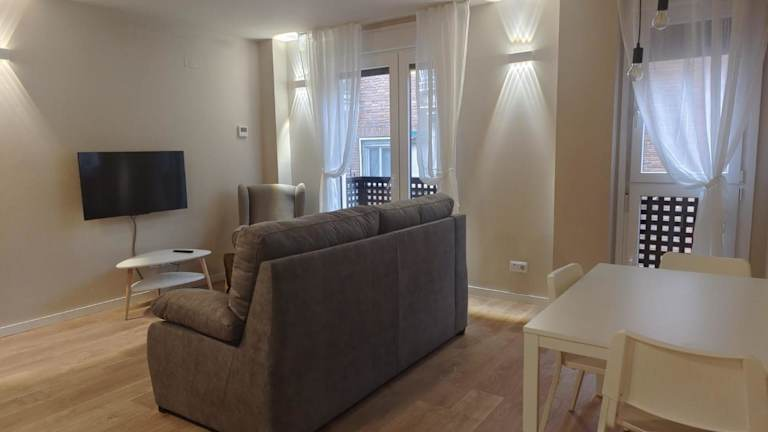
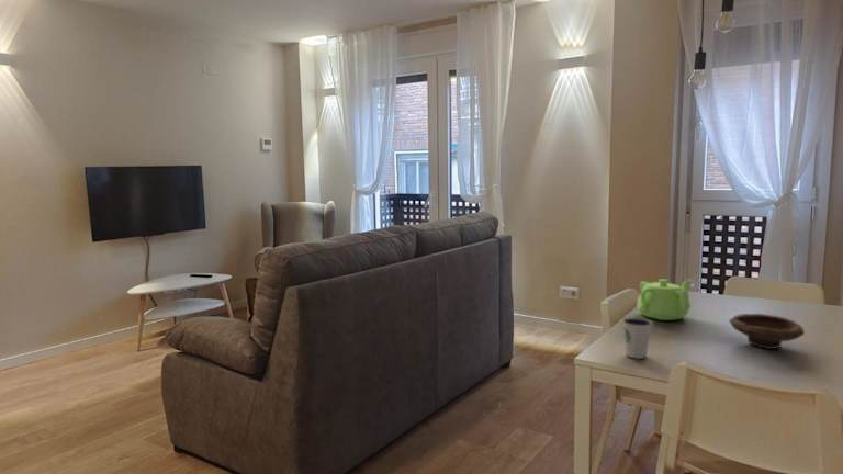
+ dixie cup [621,317,653,360]
+ bowl [728,313,806,350]
+ teapot [637,278,693,321]
